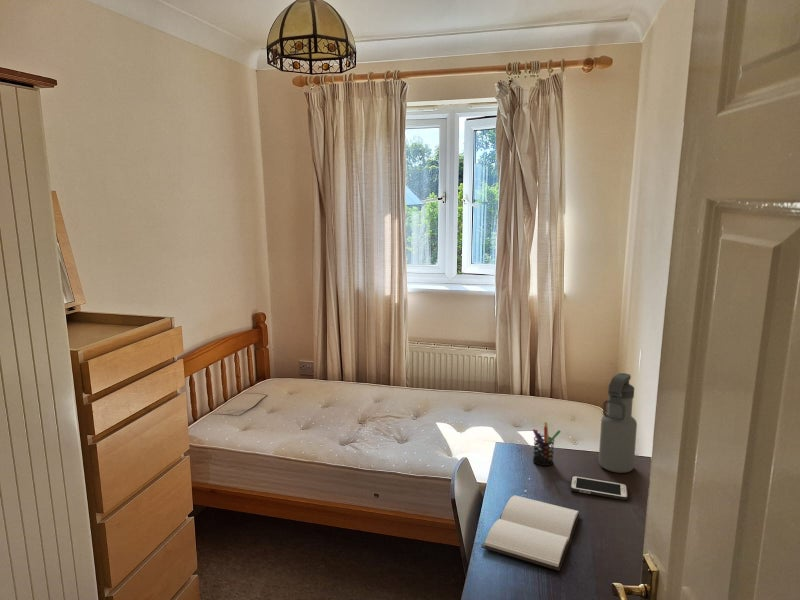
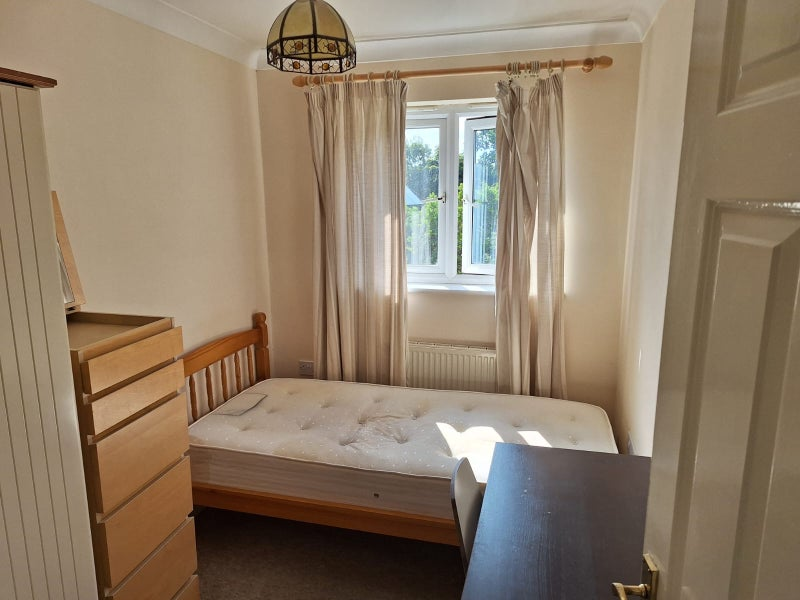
- water bottle [598,372,638,474]
- book [481,494,582,572]
- pen holder [532,421,562,467]
- cell phone [569,475,629,501]
